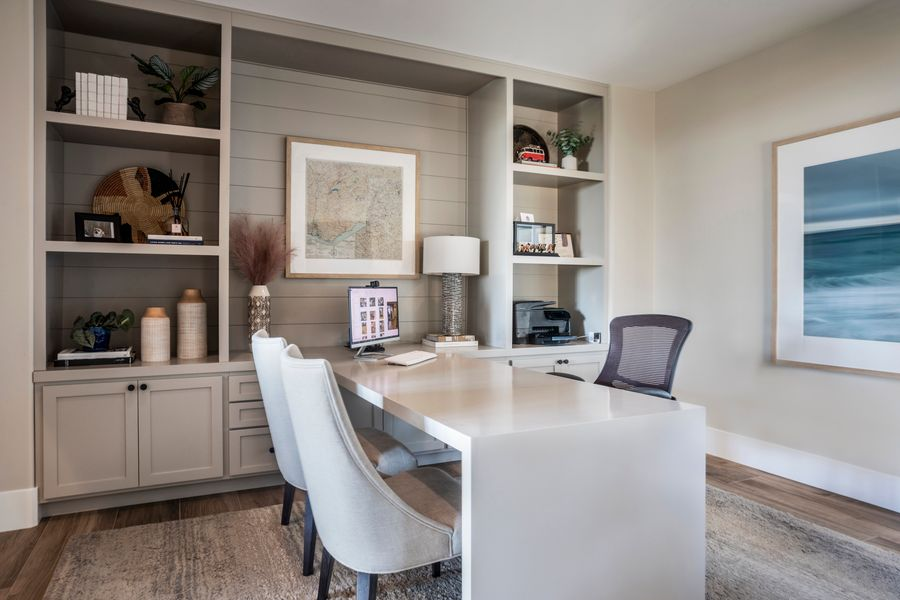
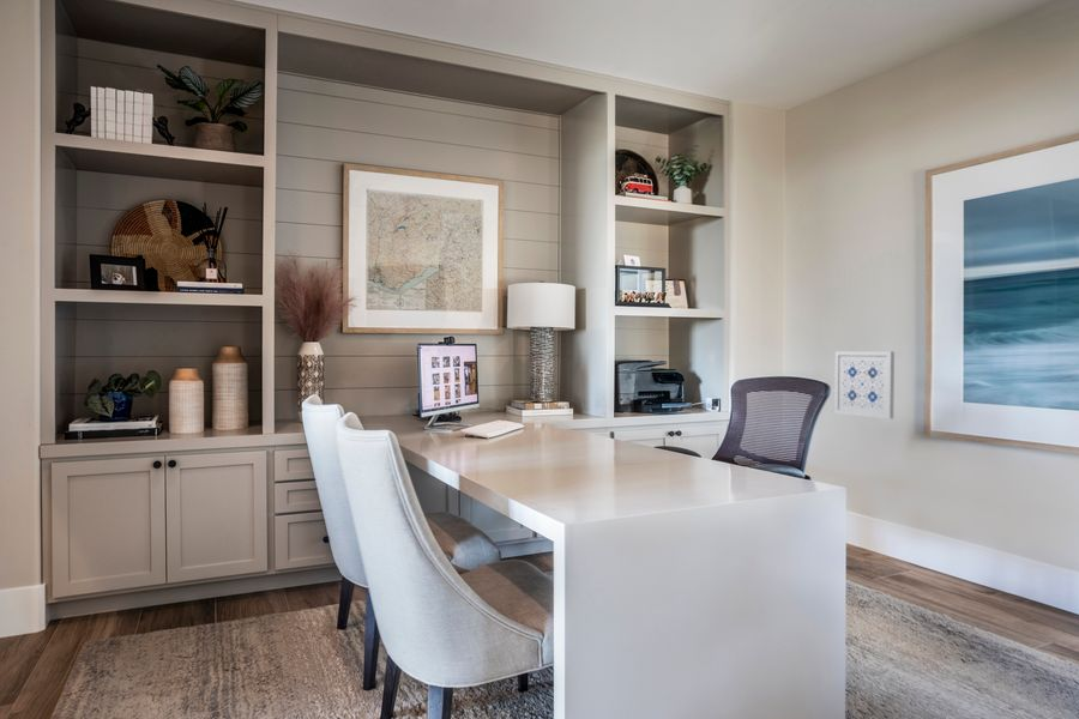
+ wall art [833,350,896,421]
